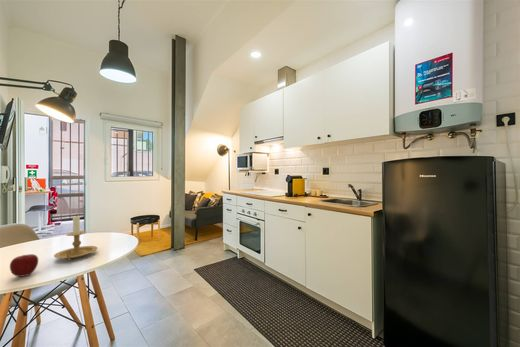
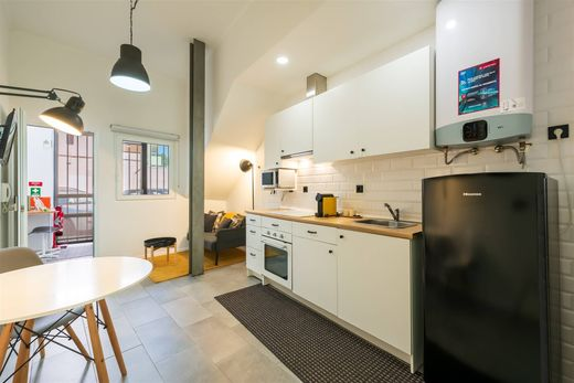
- apple [9,253,39,278]
- candle holder [53,214,98,261]
